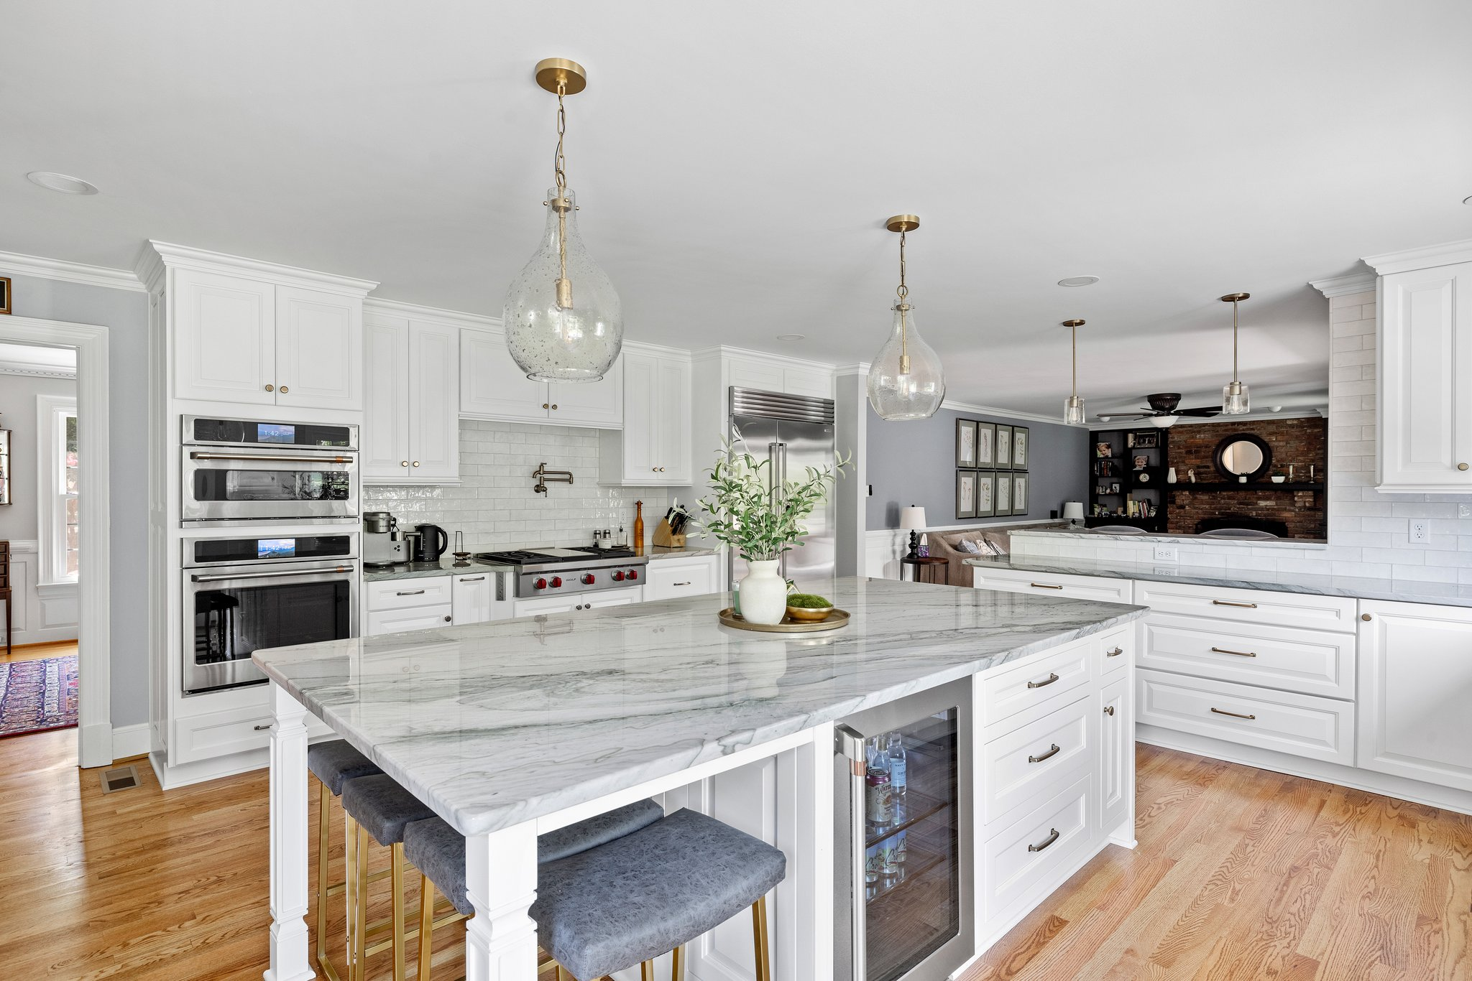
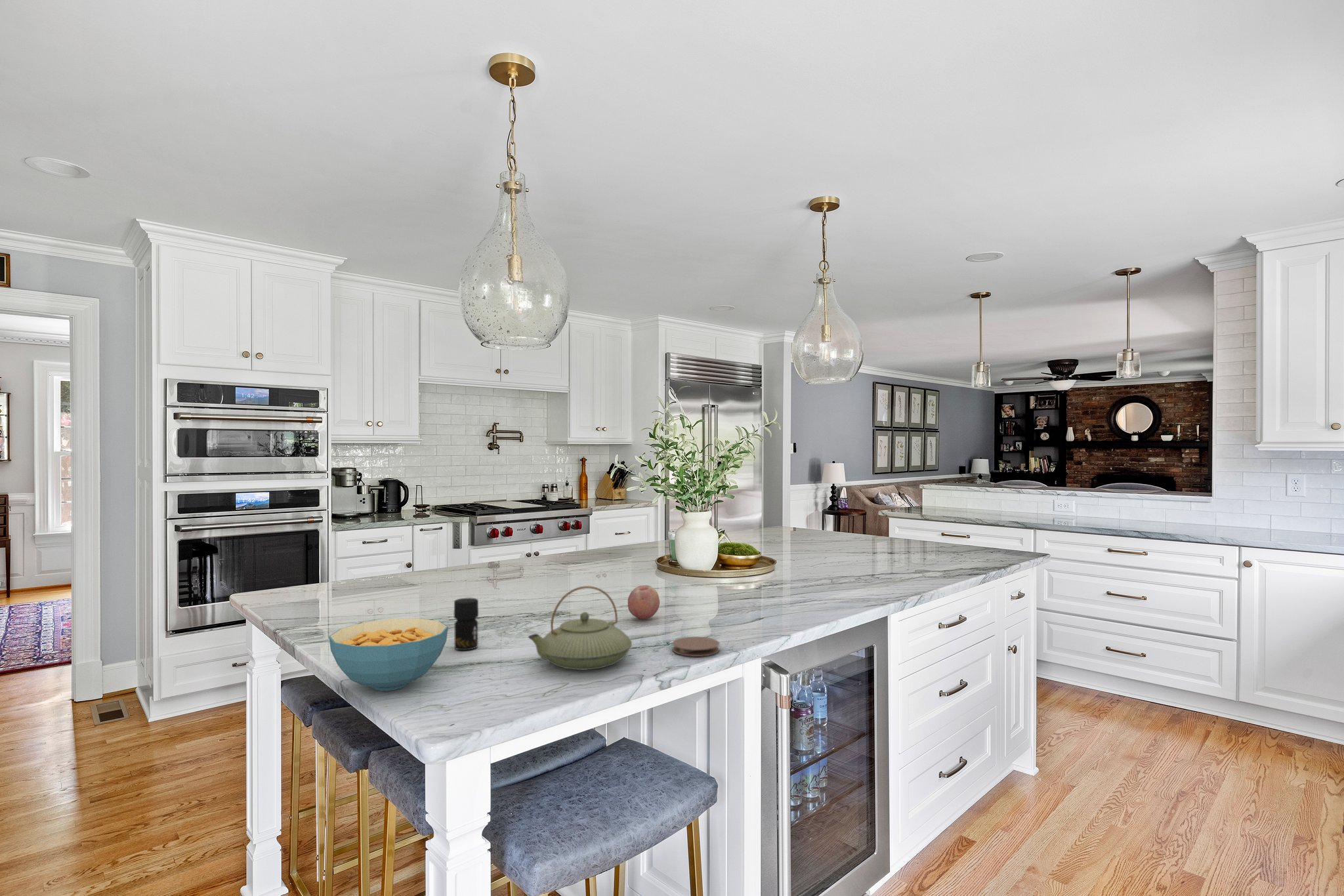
+ coaster [671,636,720,657]
+ fruit [627,584,660,620]
+ teapot [528,585,633,670]
+ jar [453,597,479,651]
+ cereal bowl [328,618,449,691]
